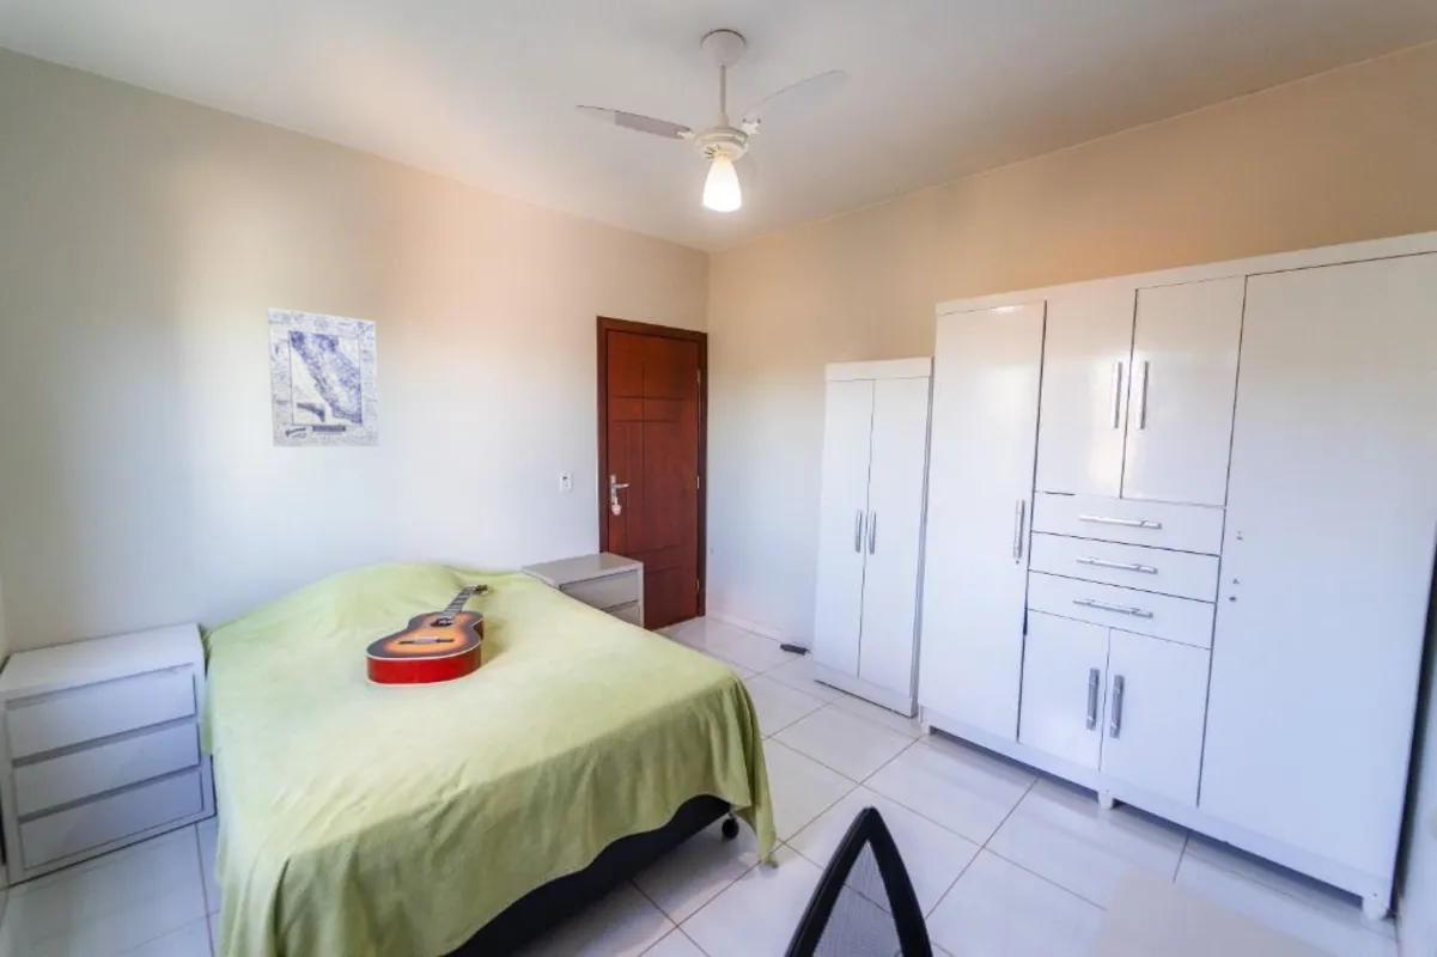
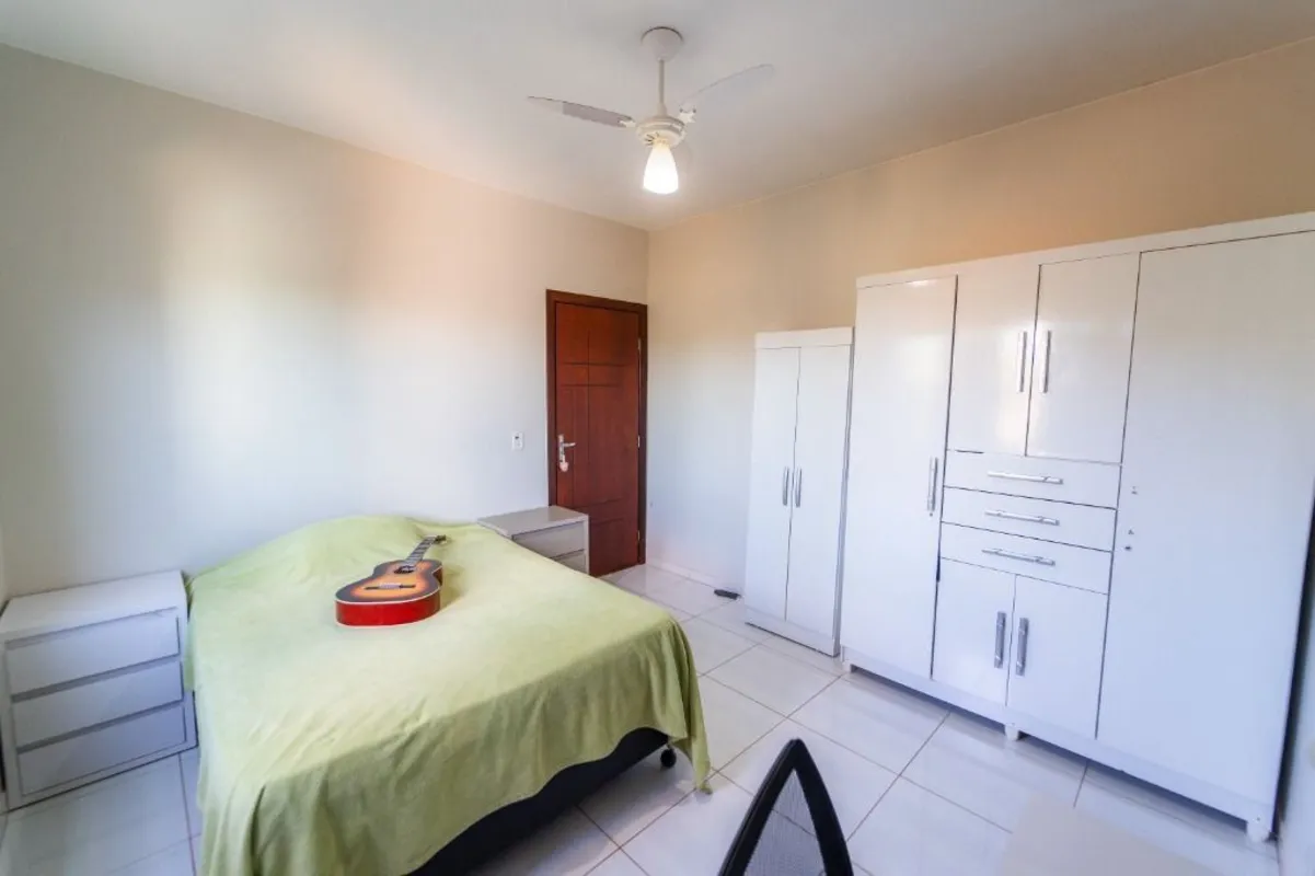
- wall art [266,306,380,447]
